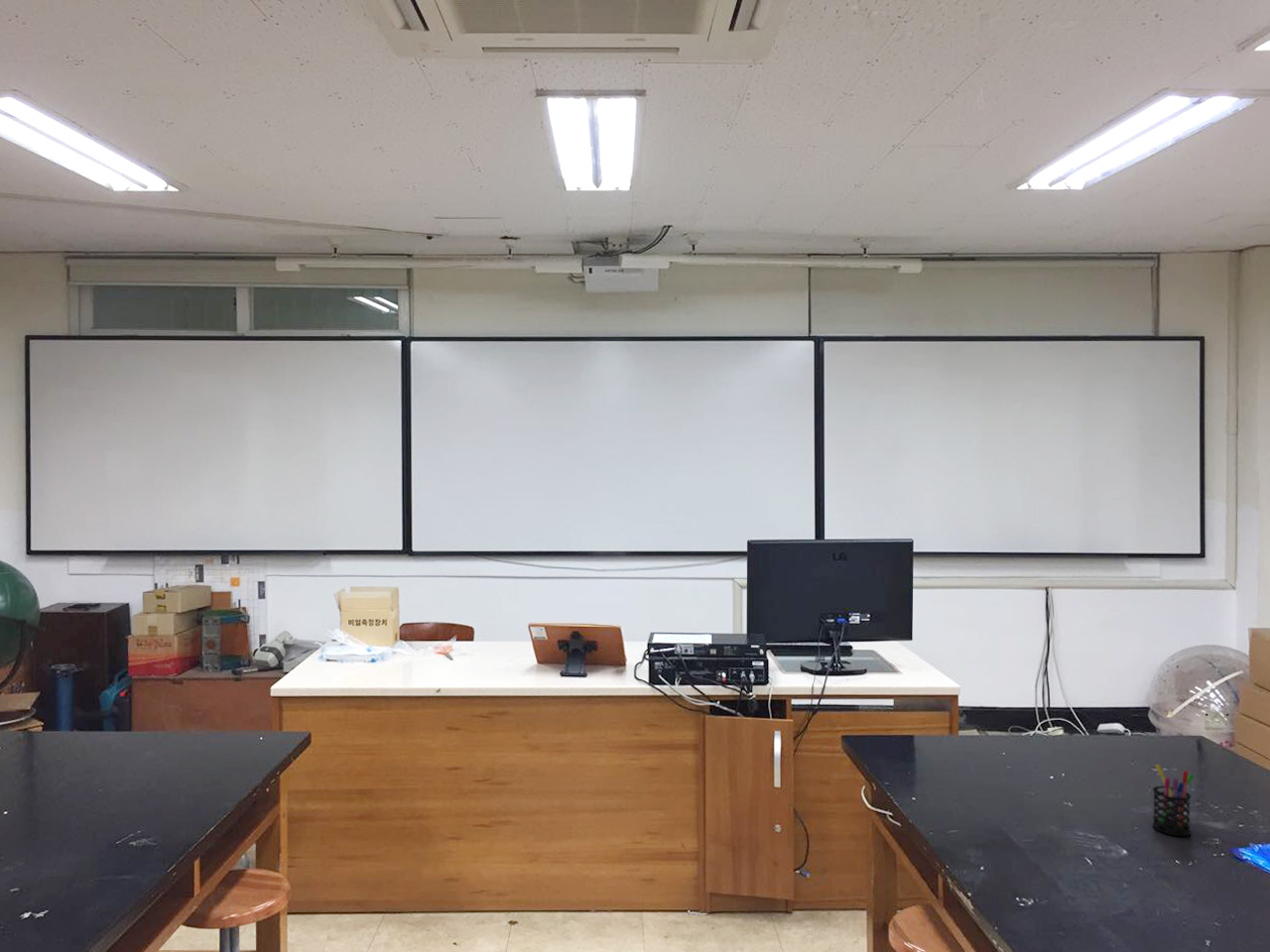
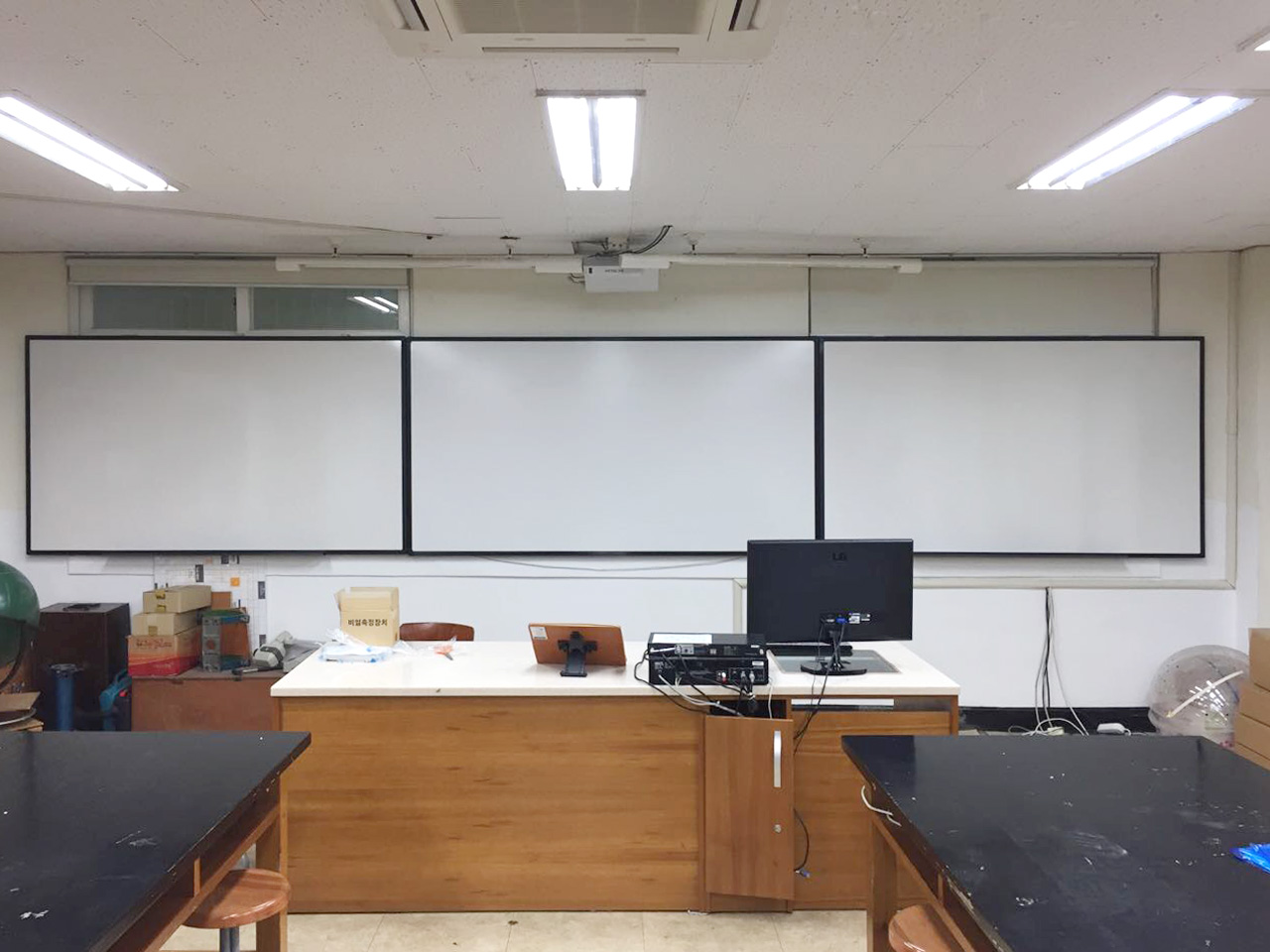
- pen holder [1152,764,1196,837]
